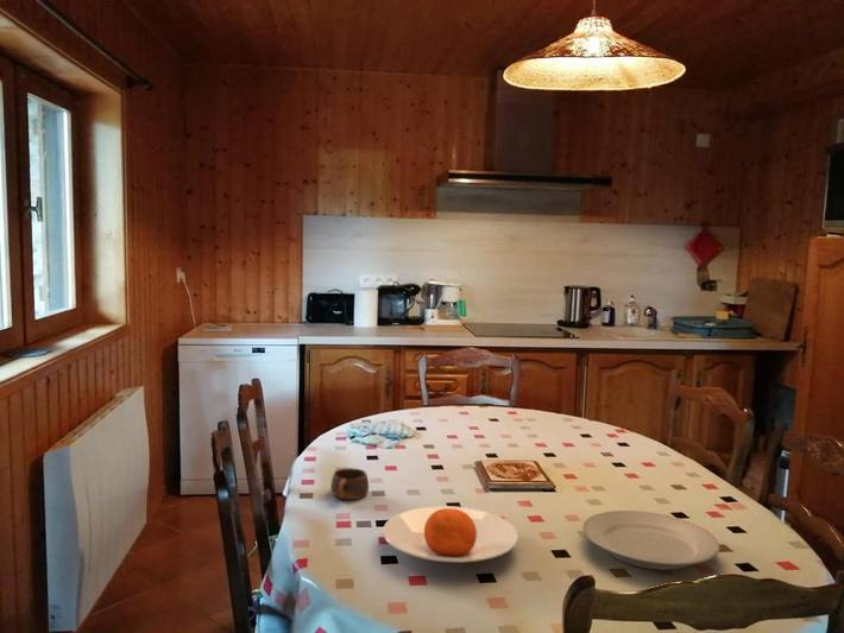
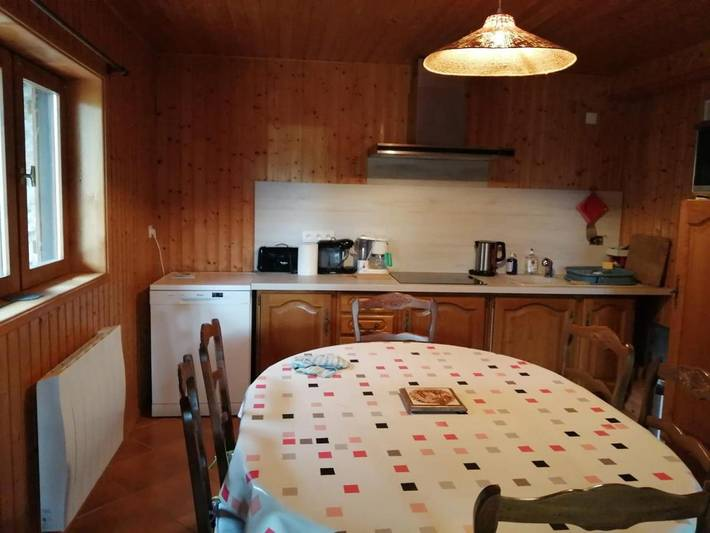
- plate [382,505,519,563]
- cup [329,467,370,500]
- plate [581,509,720,571]
